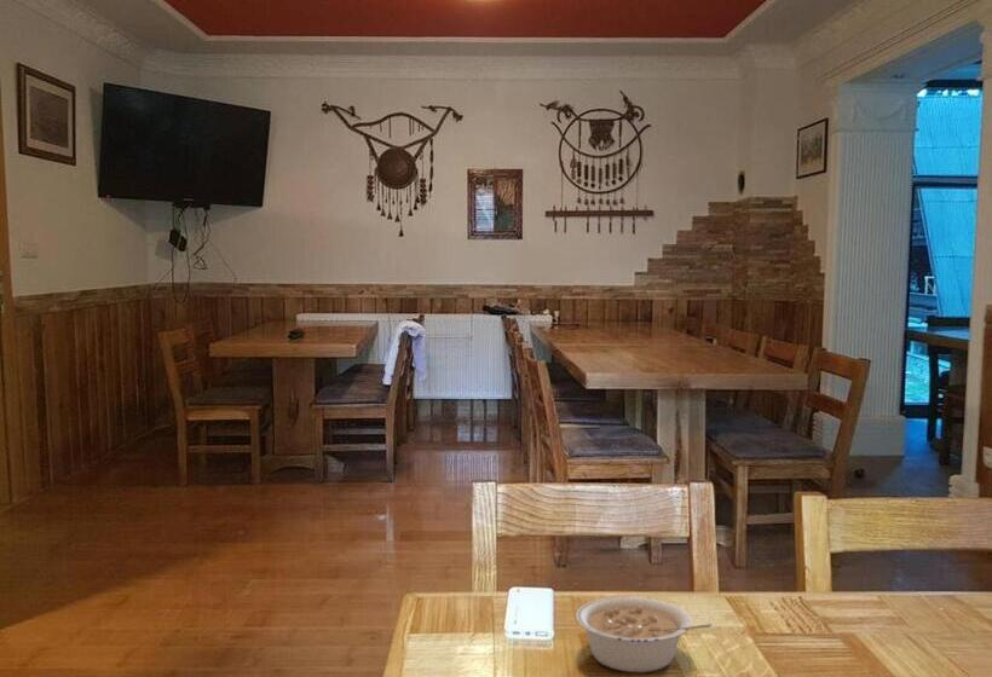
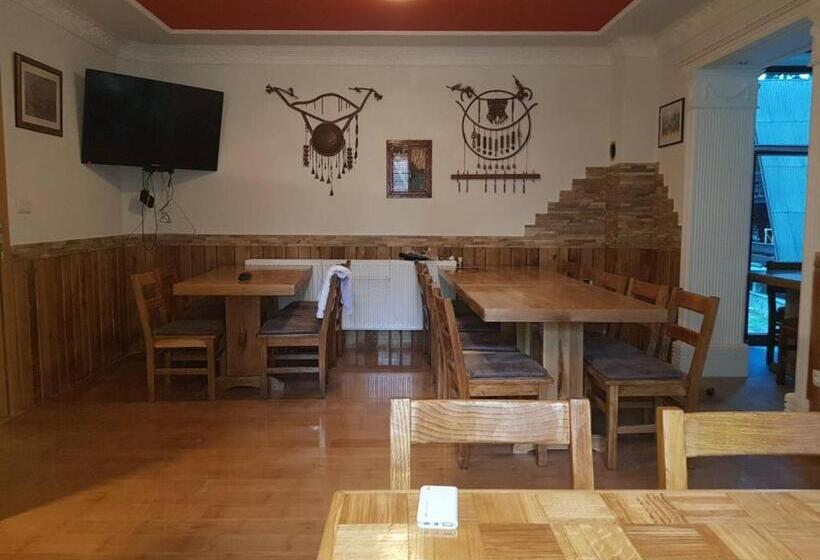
- legume [575,596,715,673]
